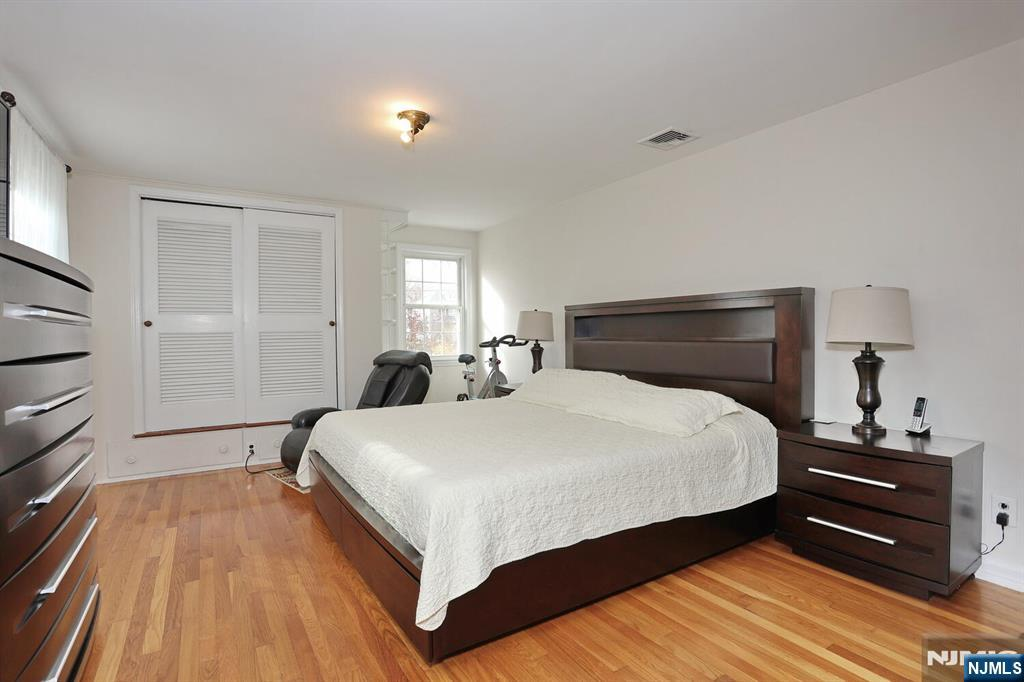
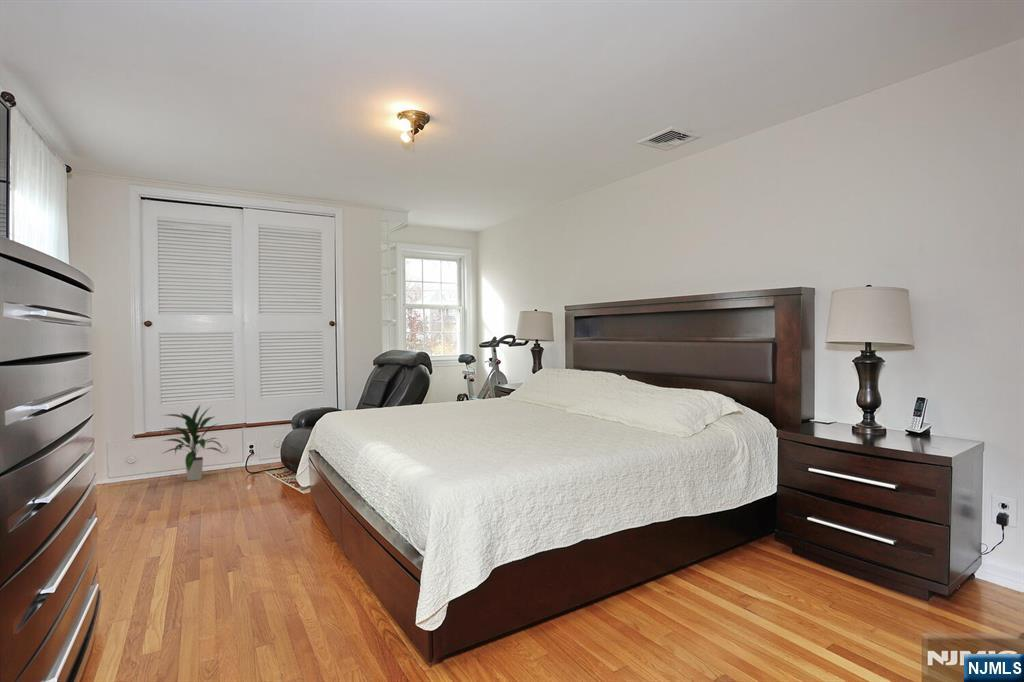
+ indoor plant [160,404,224,482]
